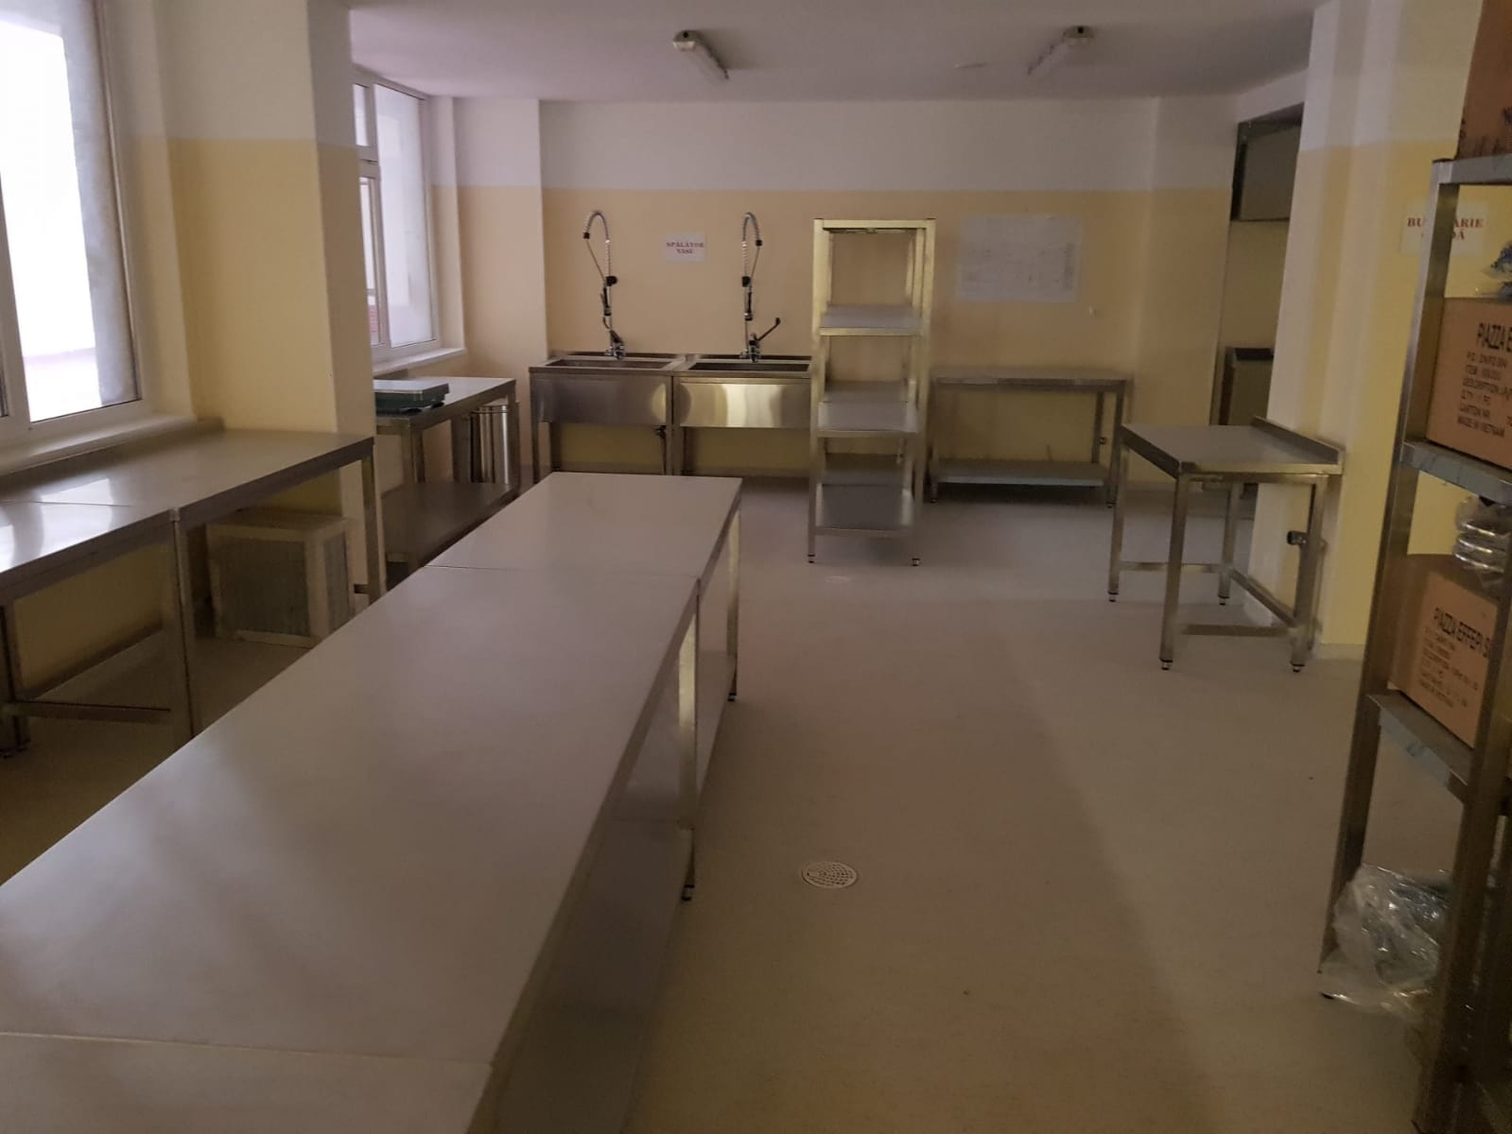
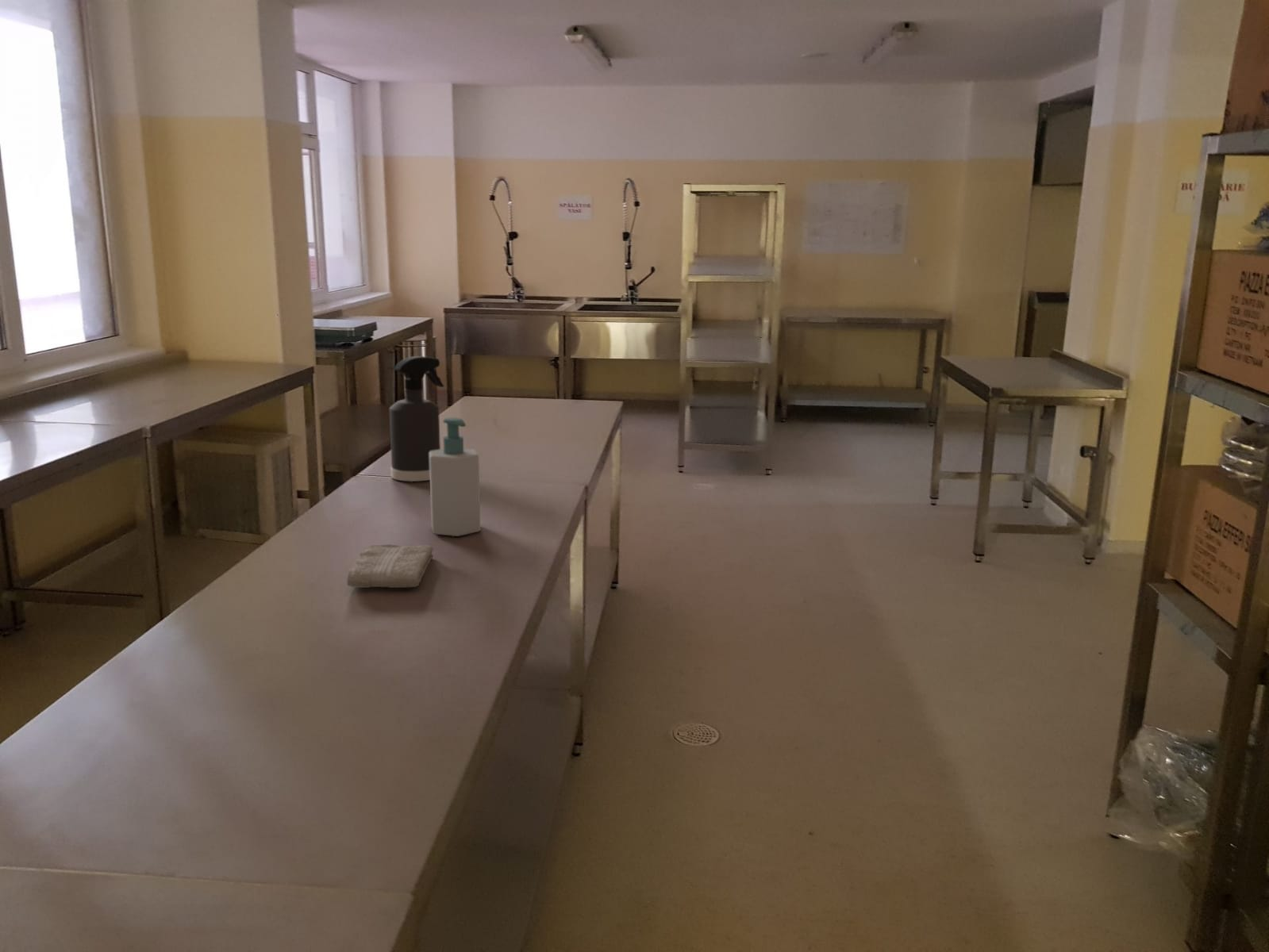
+ washcloth [346,543,434,589]
+ spray bottle [389,355,445,482]
+ soap bottle [429,417,481,537]
